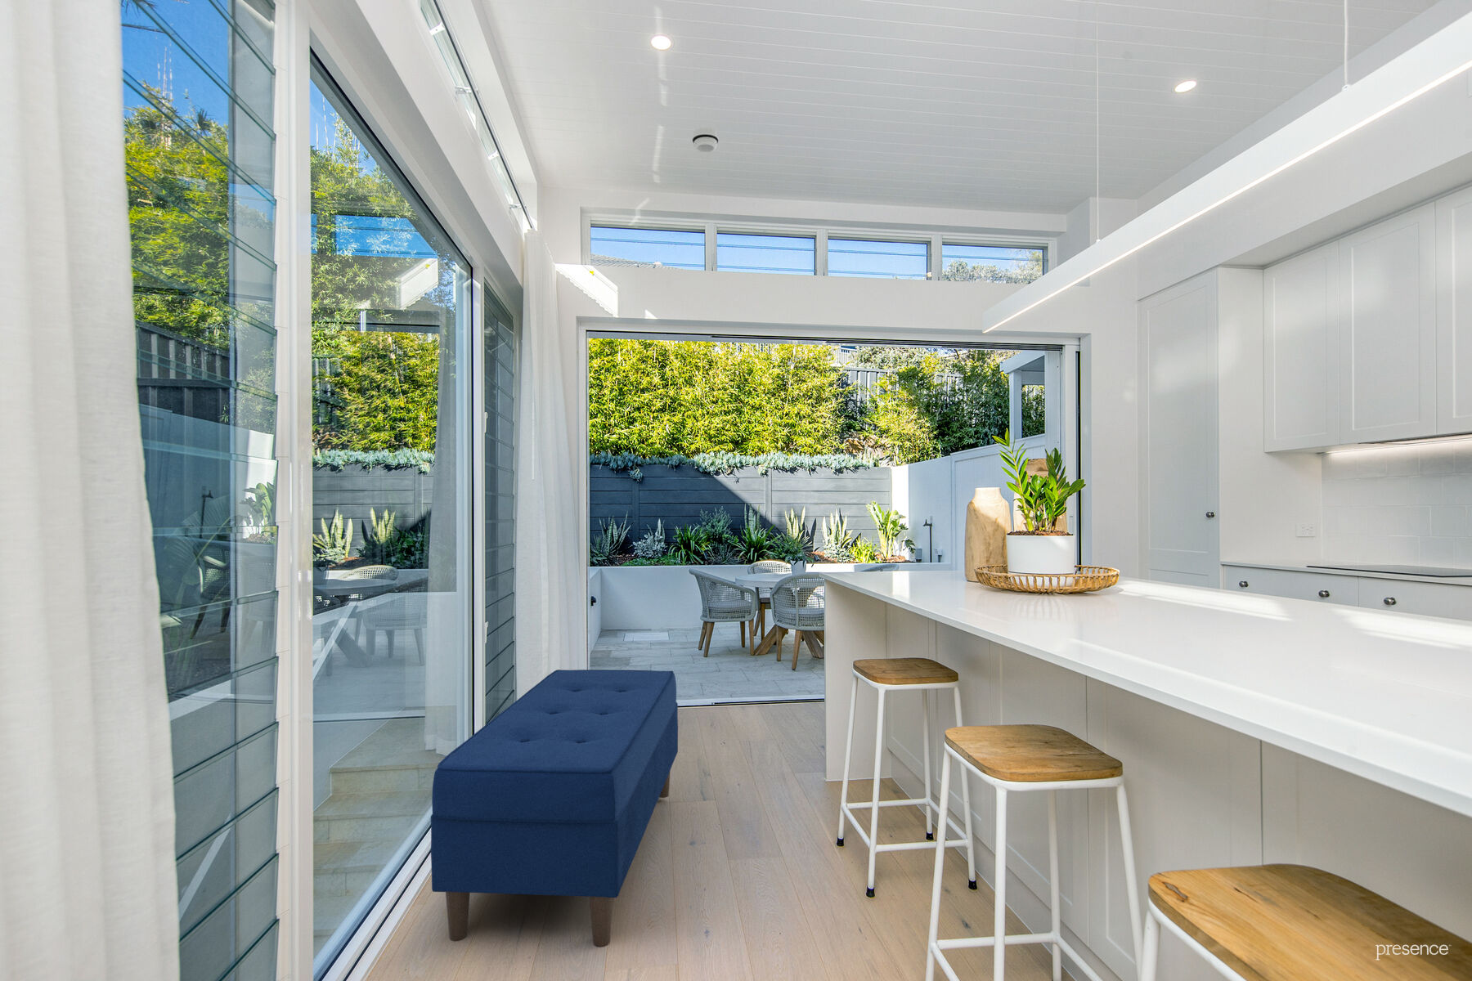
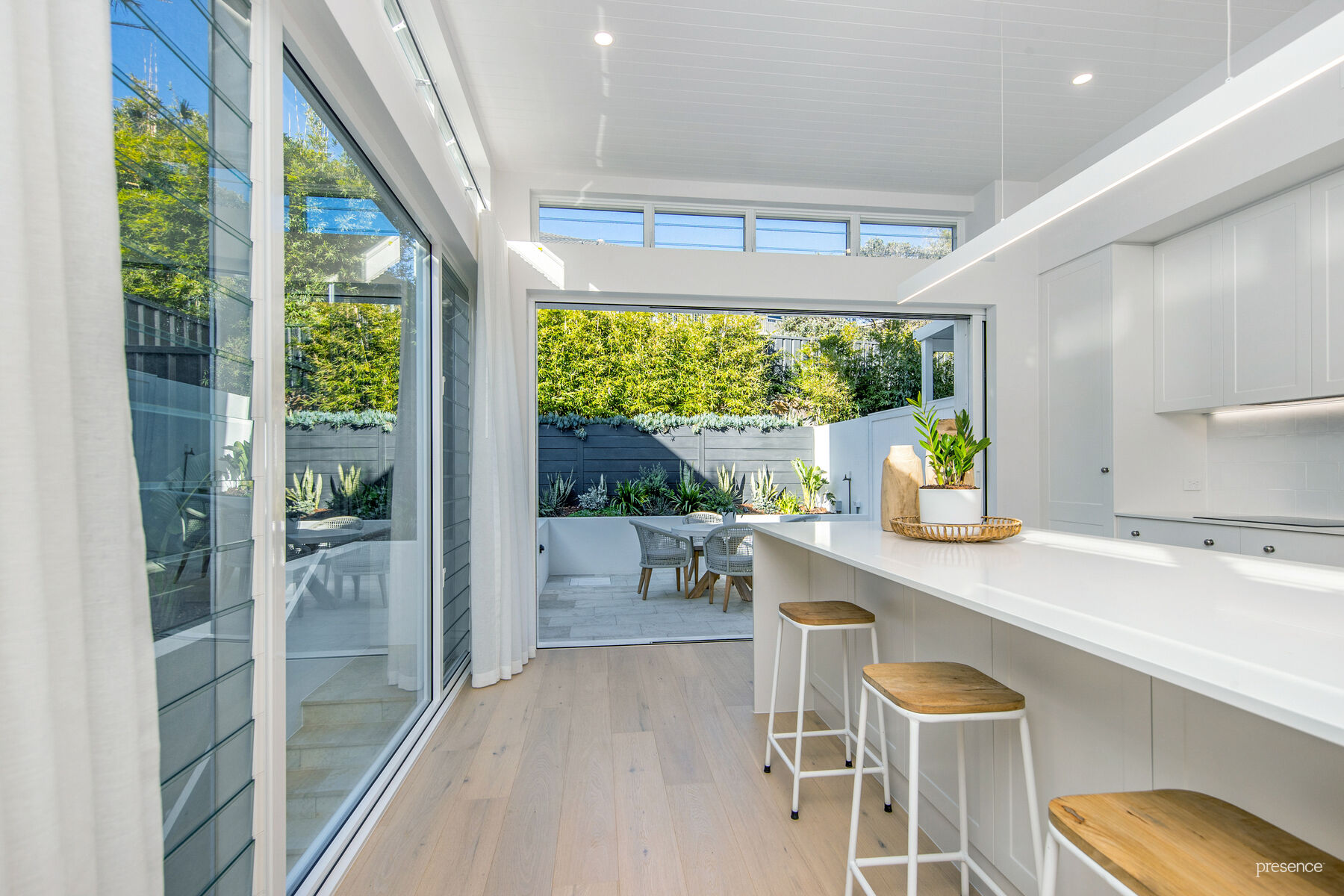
- smoke detector [692,127,720,153]
- bench [430,669,679,948]
